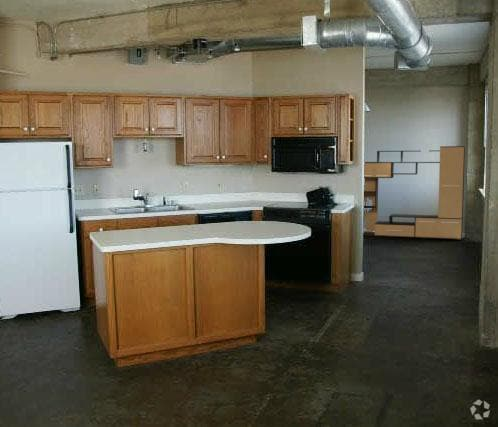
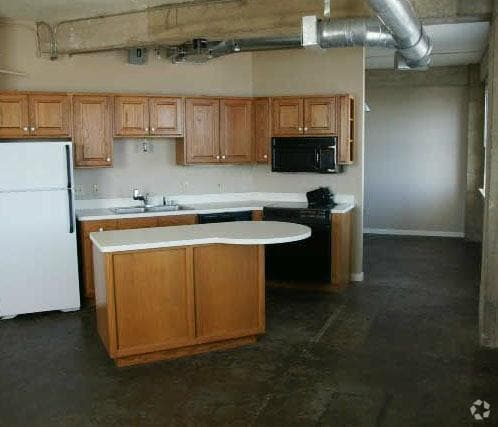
- media console [363,145,466,241]
